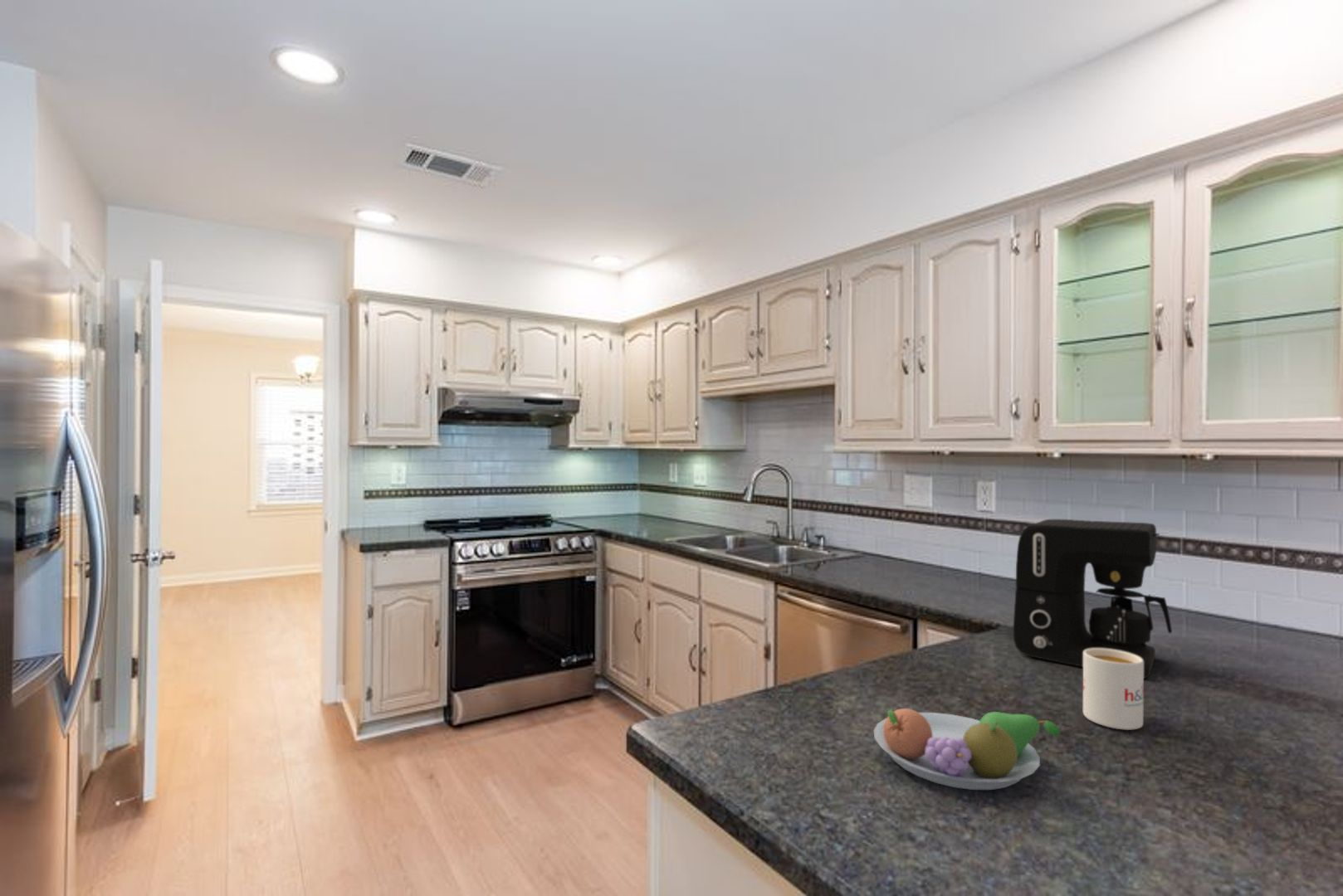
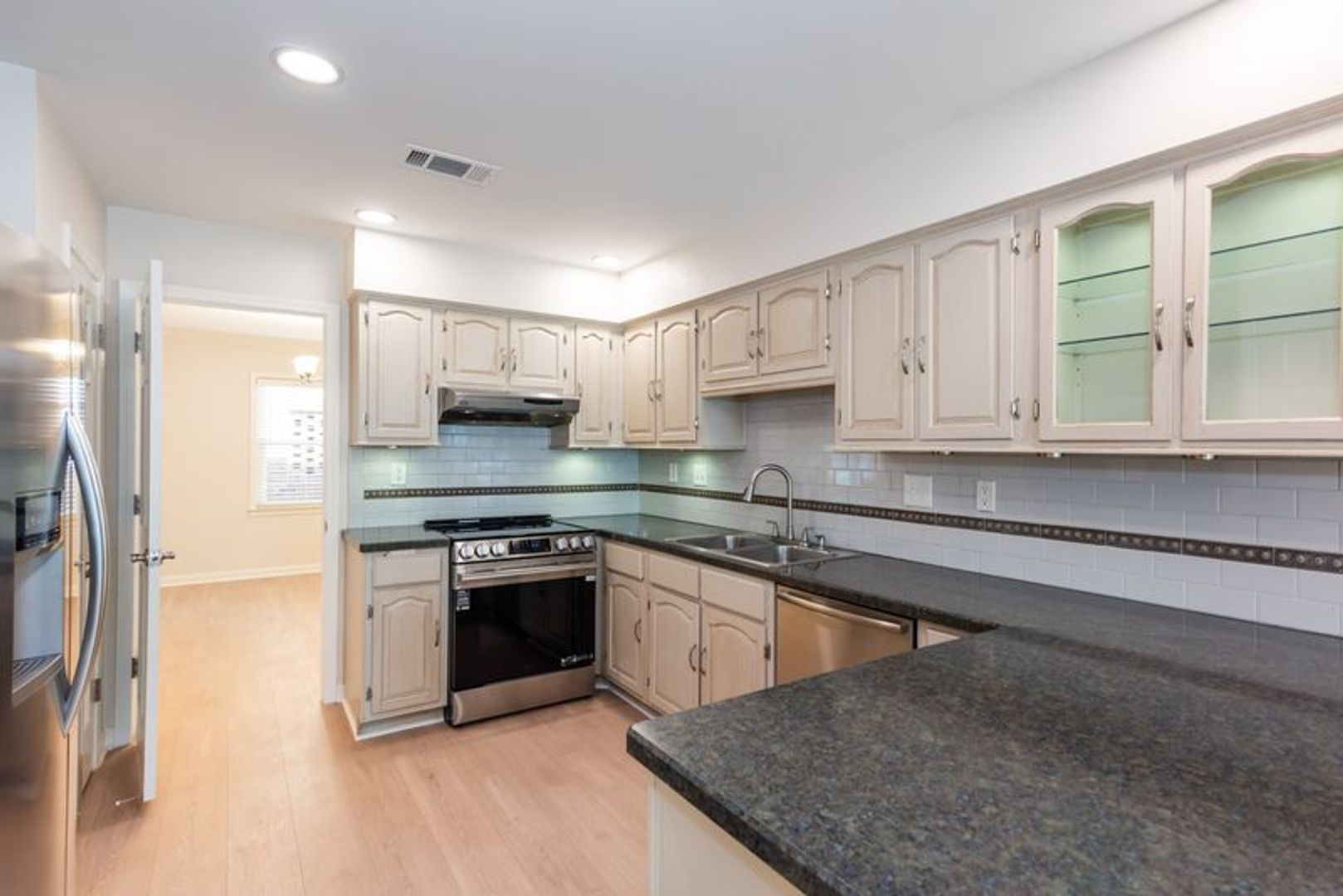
- mug [1082,648,1145,731]
- coffee maker [1013,519,1173,679]
- fruit bowl [873,708,1061,791]
